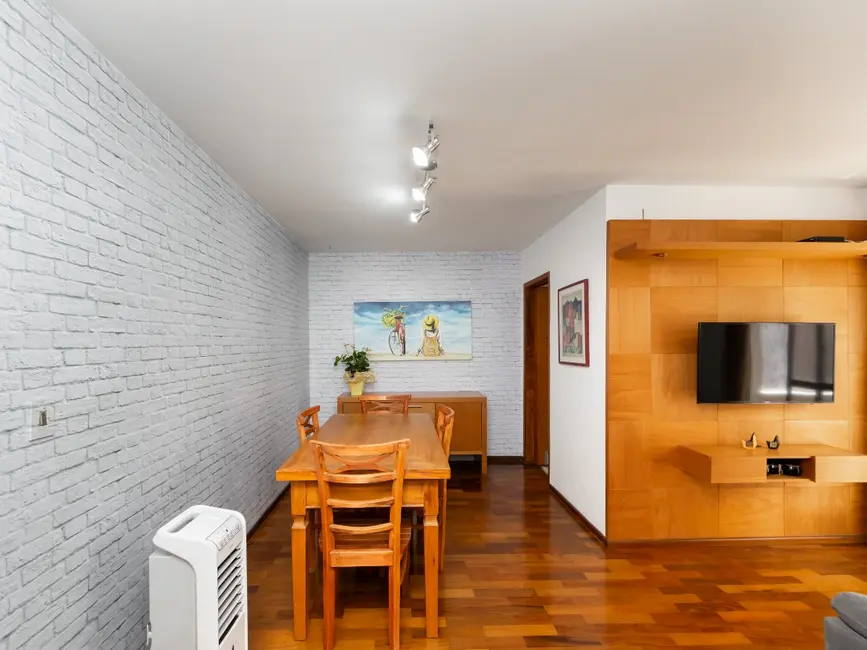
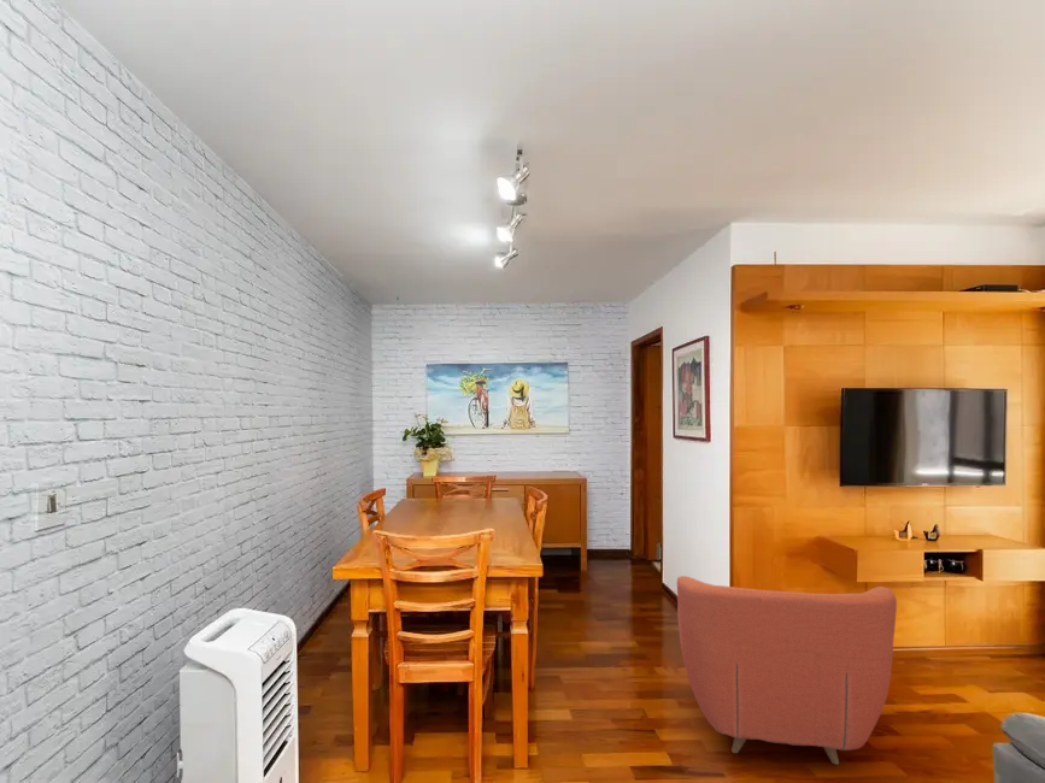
+ armchair [676,575,898,766]
